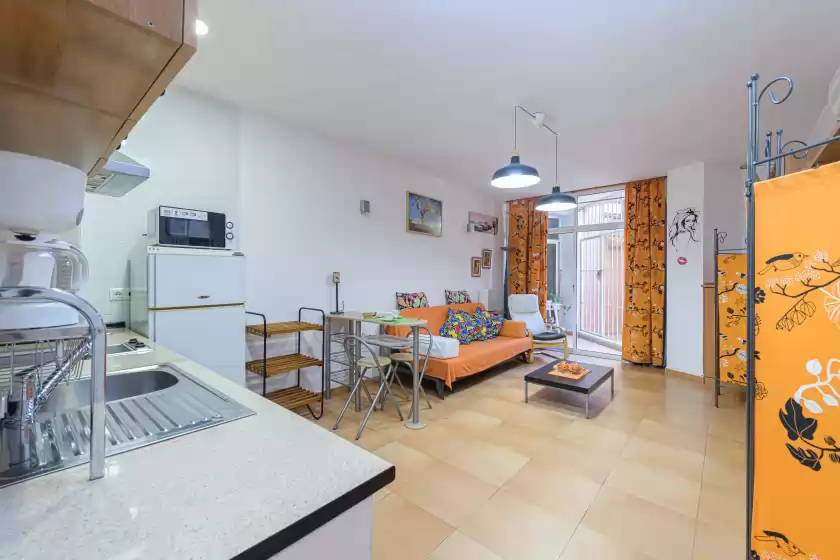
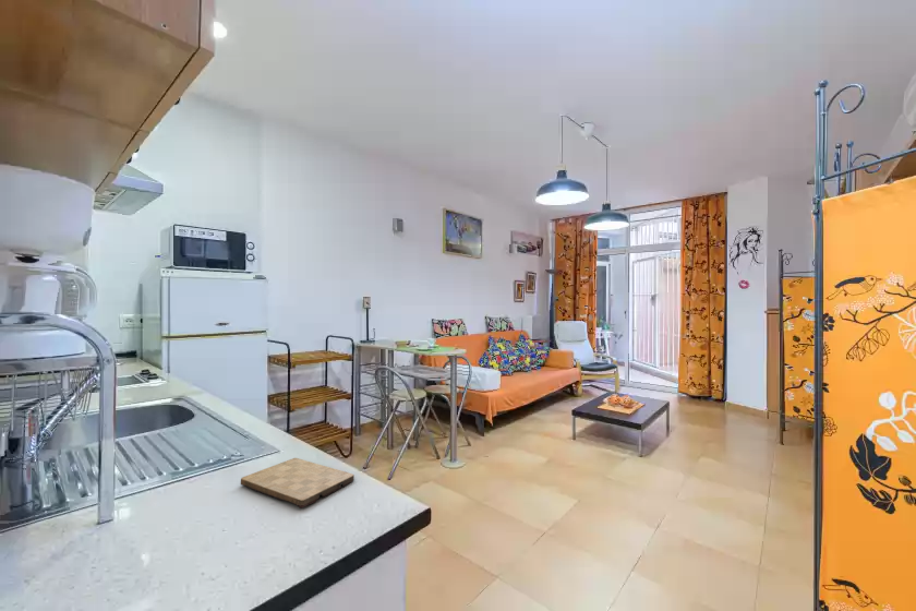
+ cutting board [240,457,355,508]
